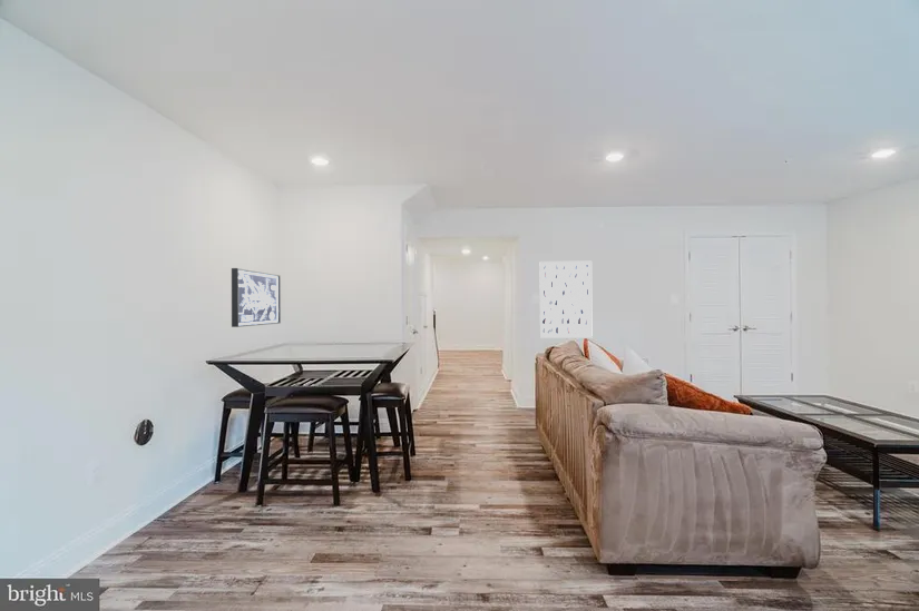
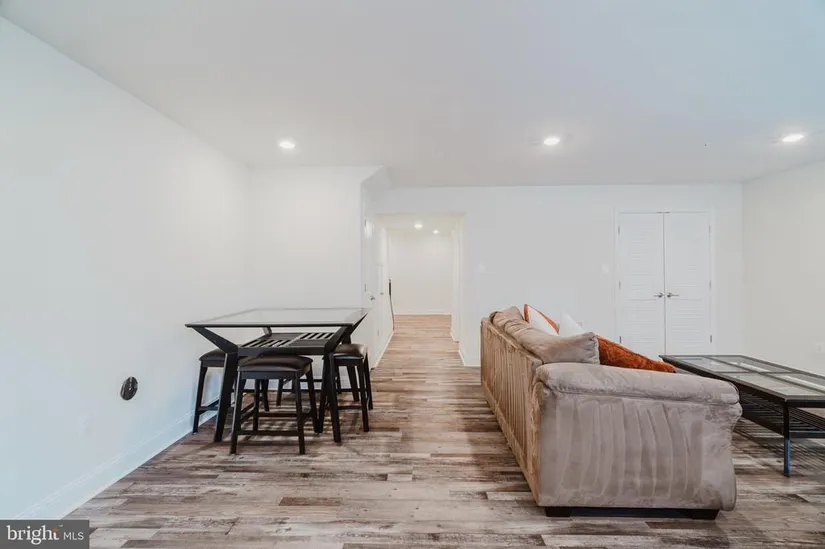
- wall art [231,267,282,328]
- wall art [539,260,594,339]
